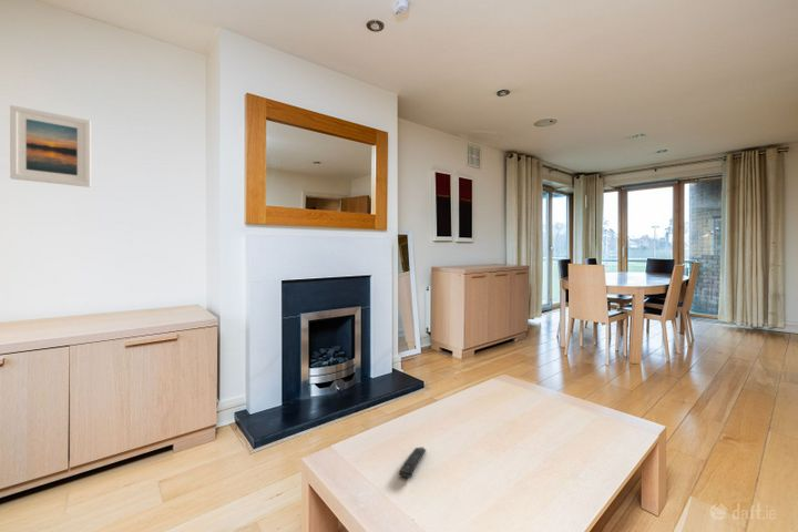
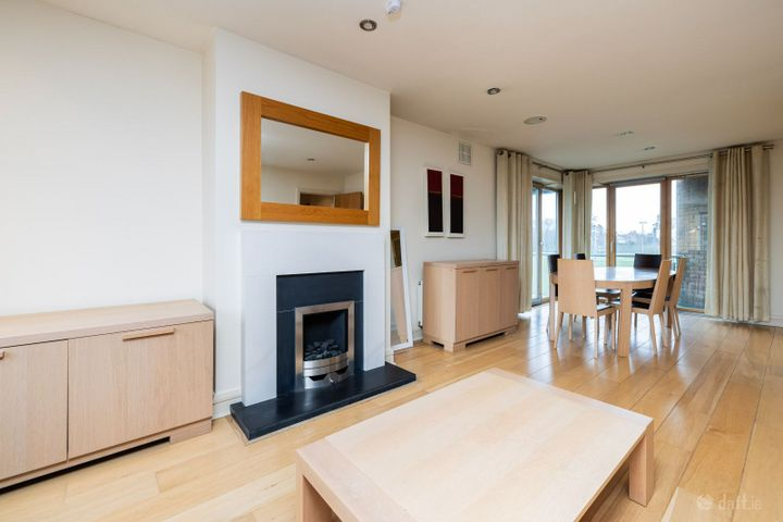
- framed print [9,104,92,188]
- remote control [398,446,427,479]
